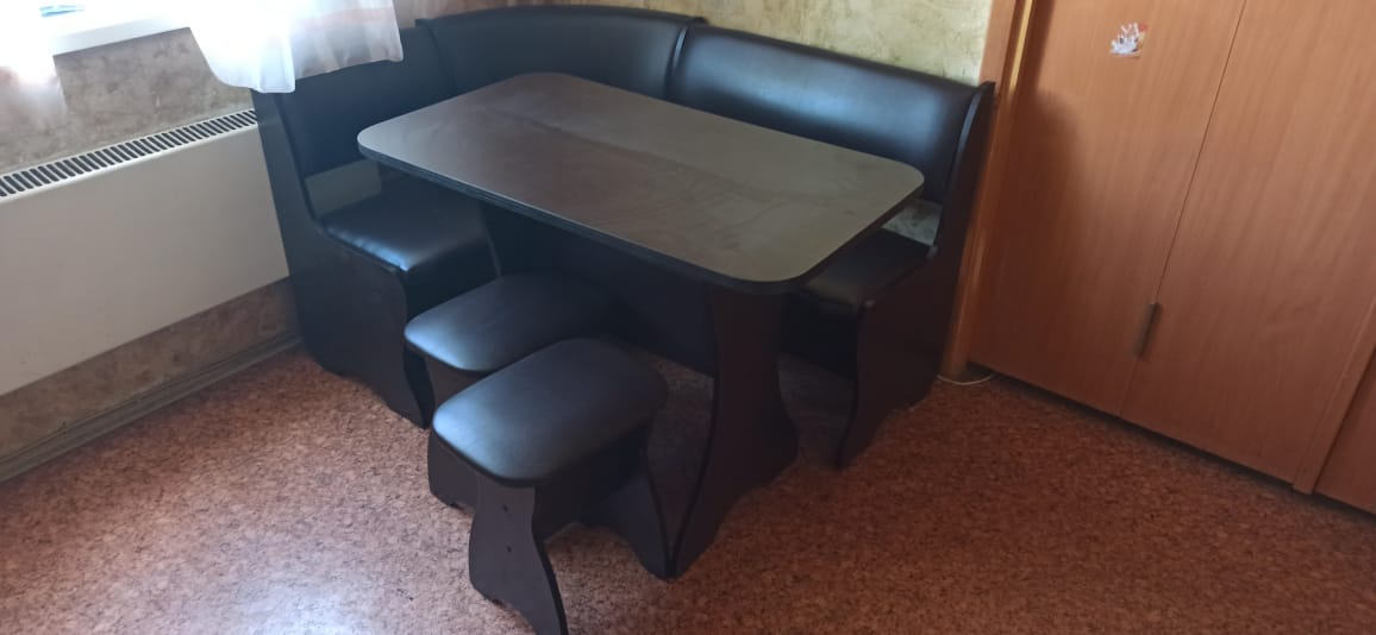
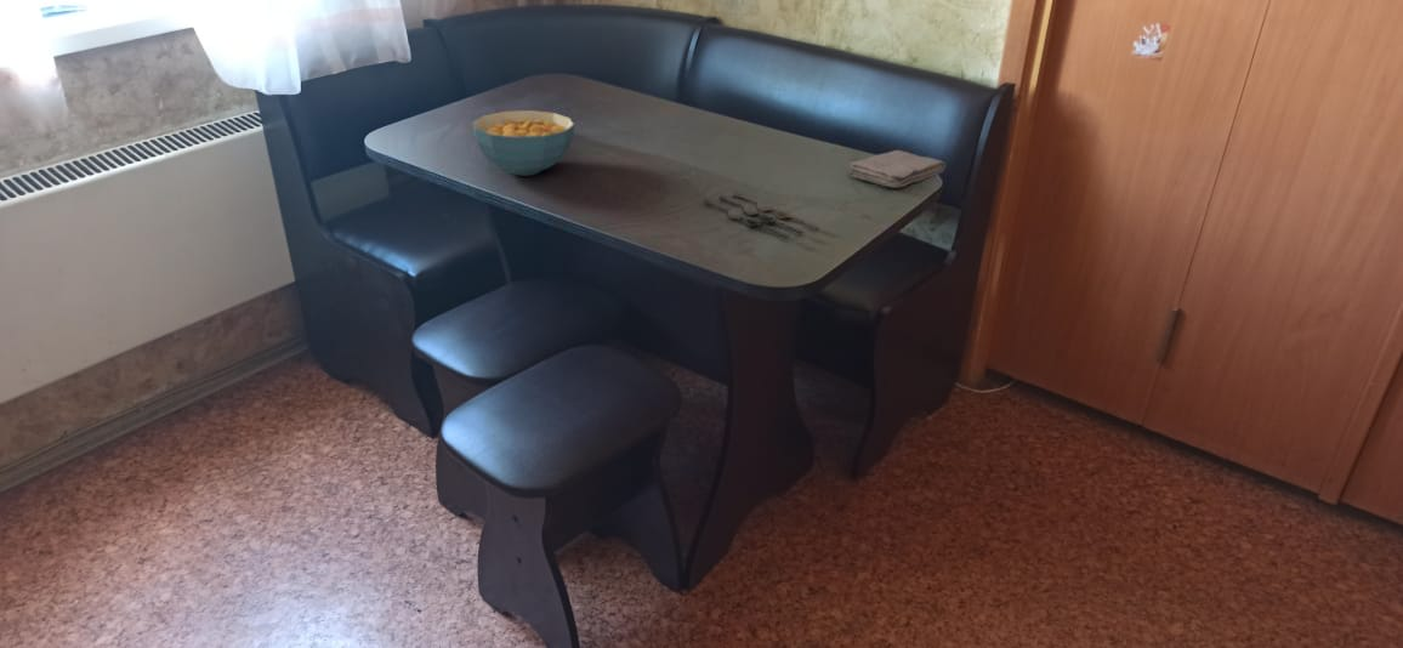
+ washcloth [847,149,947,189]
+ cereal bowl [471,109,575,177]
+ spoon [703,192,820,239]
